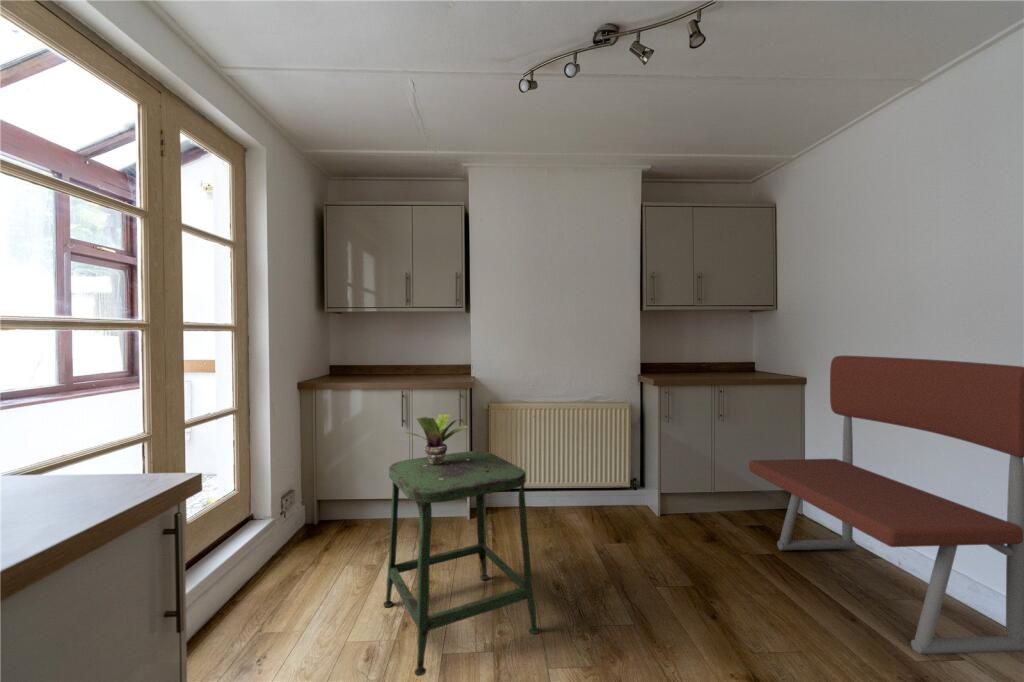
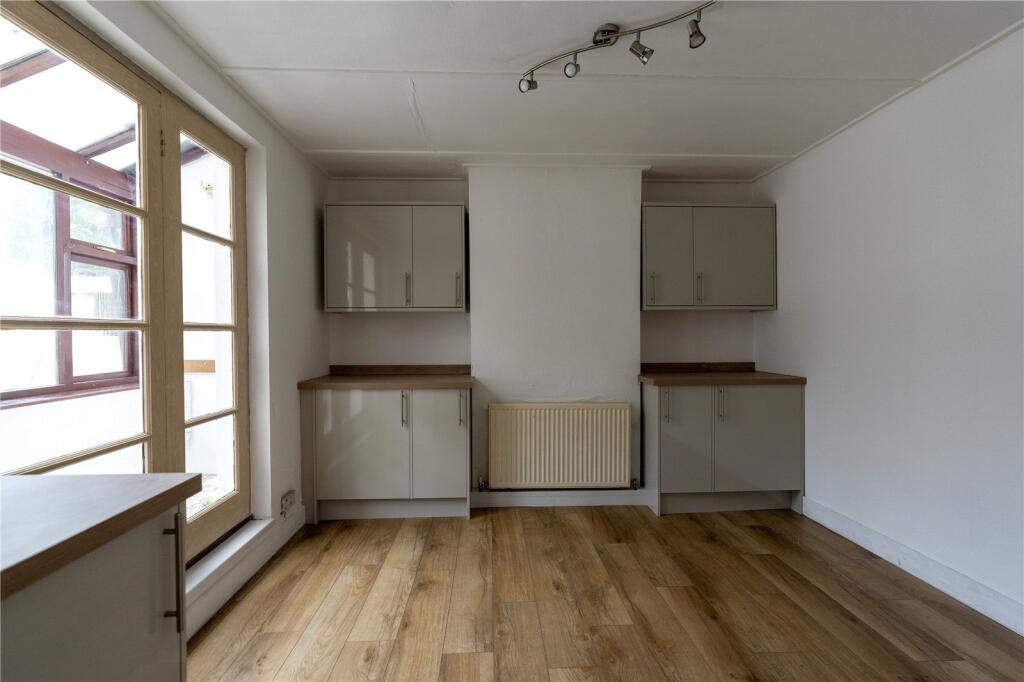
- stool [383,450,540,677]
- potted plant [403,413,469,465]
- bench [748,355,1024,655]
